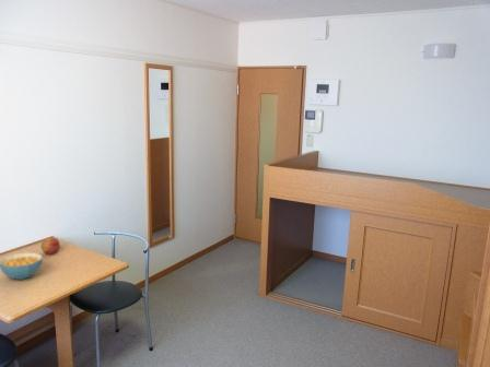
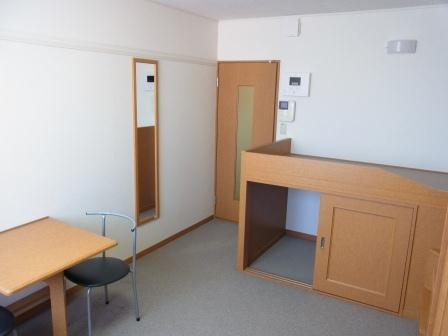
- cereal bowl [0,251,44,281]
- apple [40,236,61,256]
